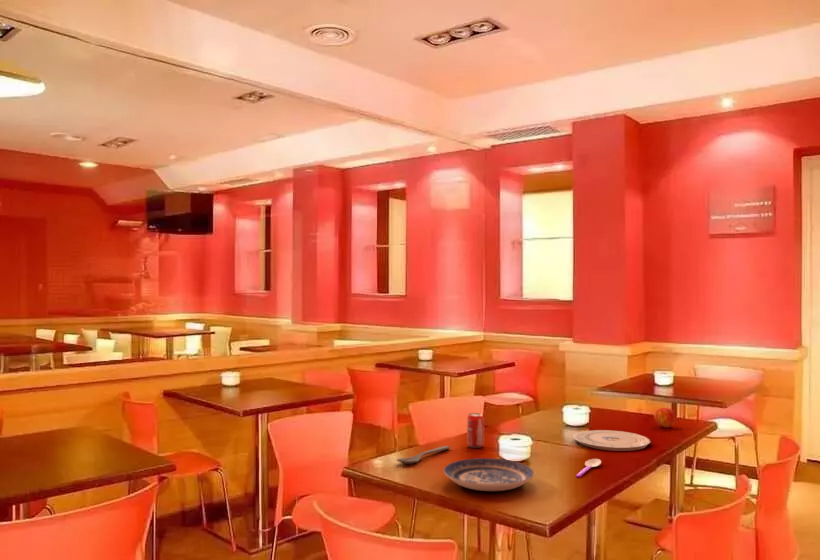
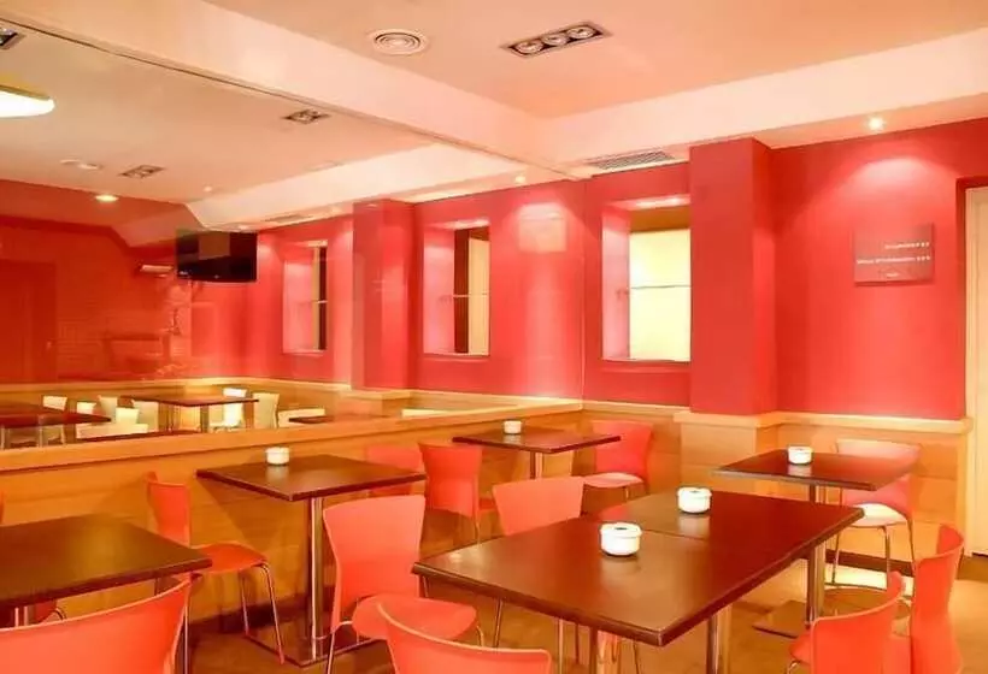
- apple [653,407,676,429]
- beverage can [466,412,485,449]
- spoon [396,445,451,465]
- spoon [575,458,602,478]
- plate [573,429,652,452]
- plate [443,457,535,492]
